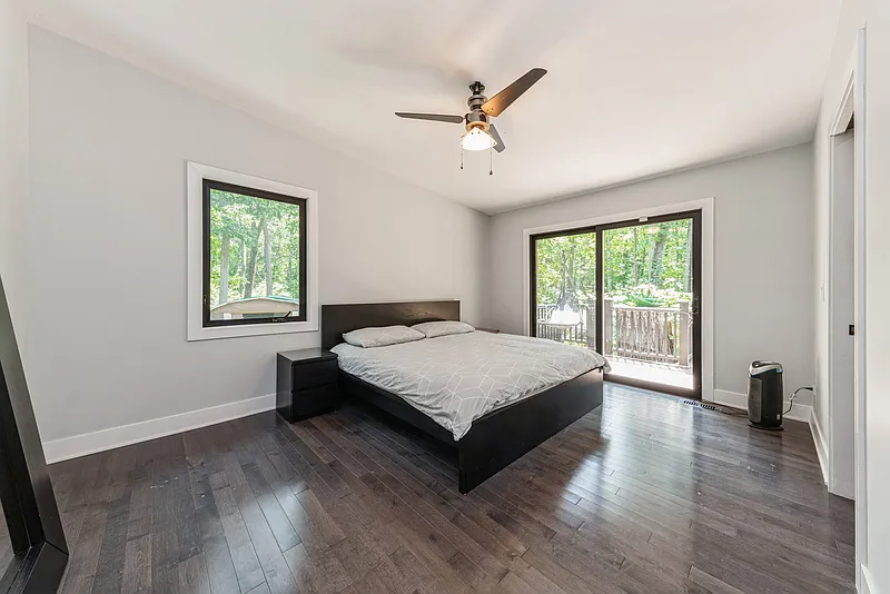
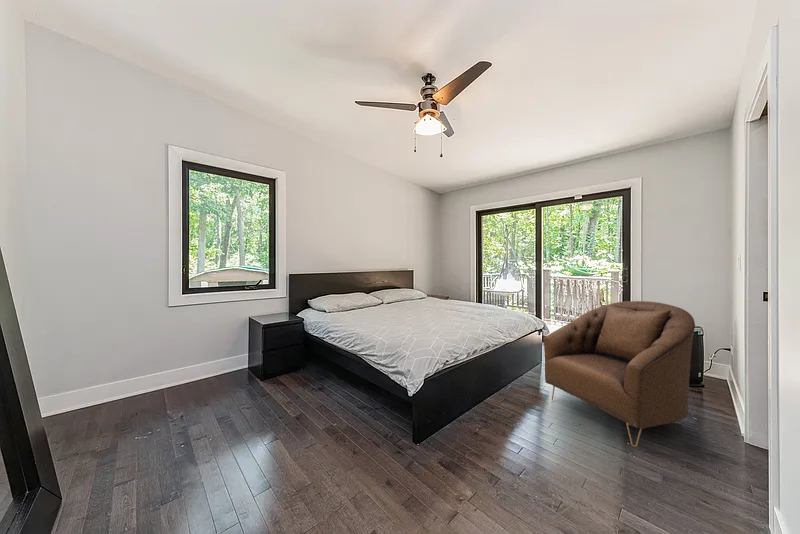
+ armchair [543,300,696,448]
